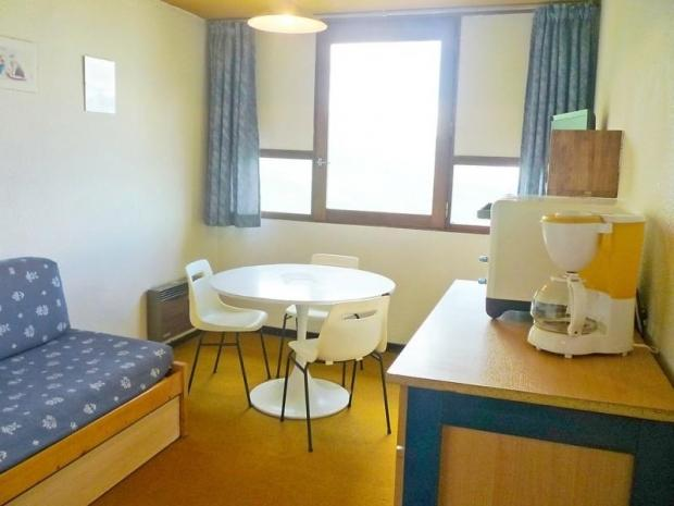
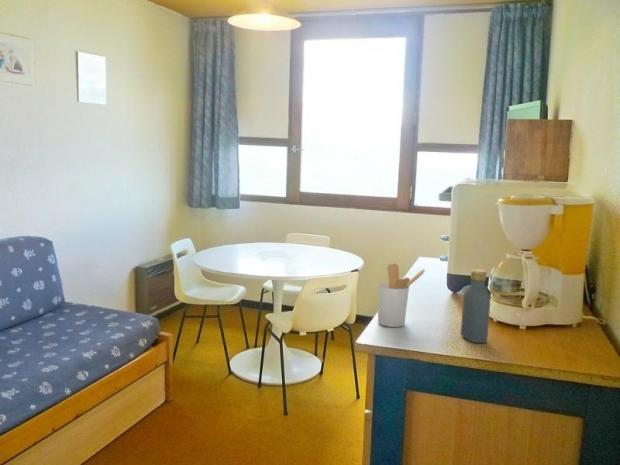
+ vodka [460,268,491,344]
+ utensil holder [377,263,426,328]
